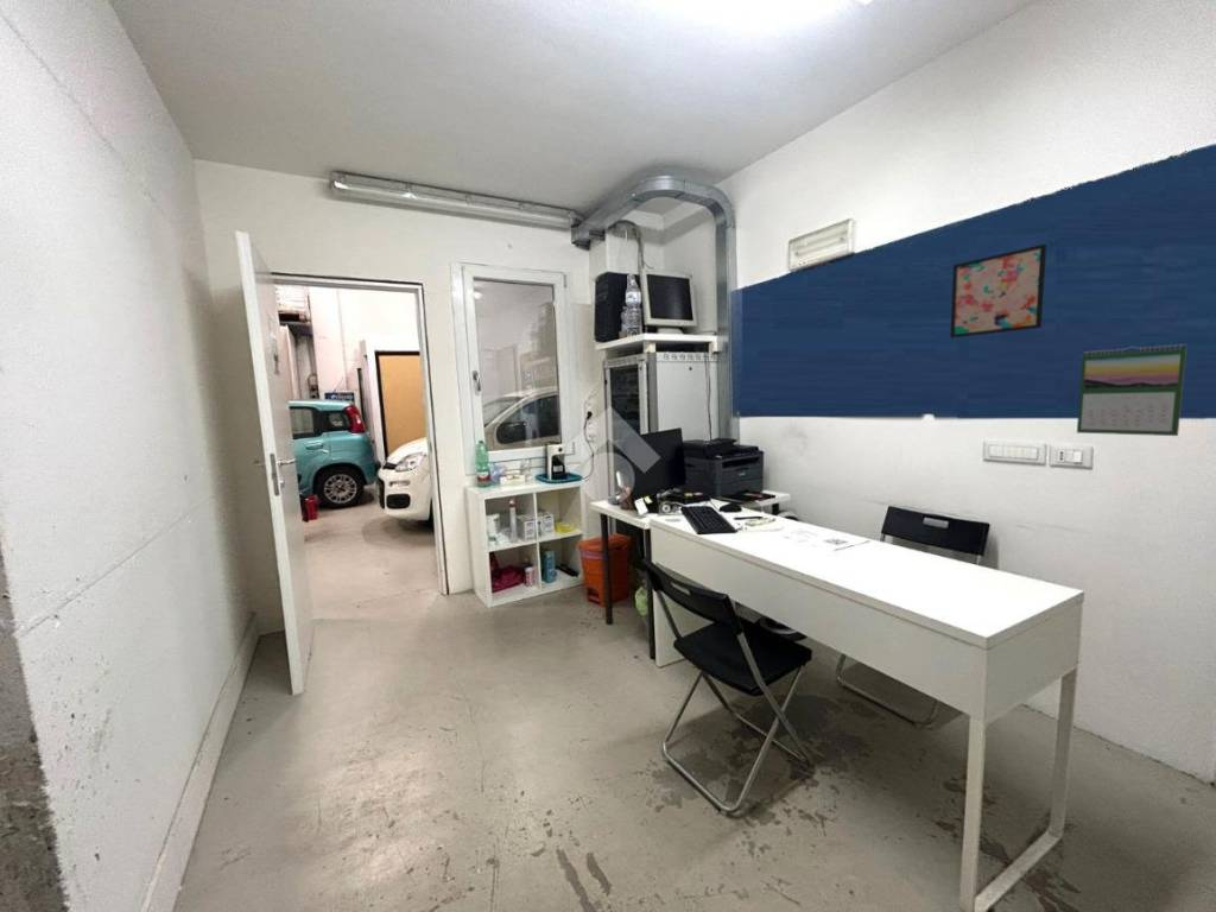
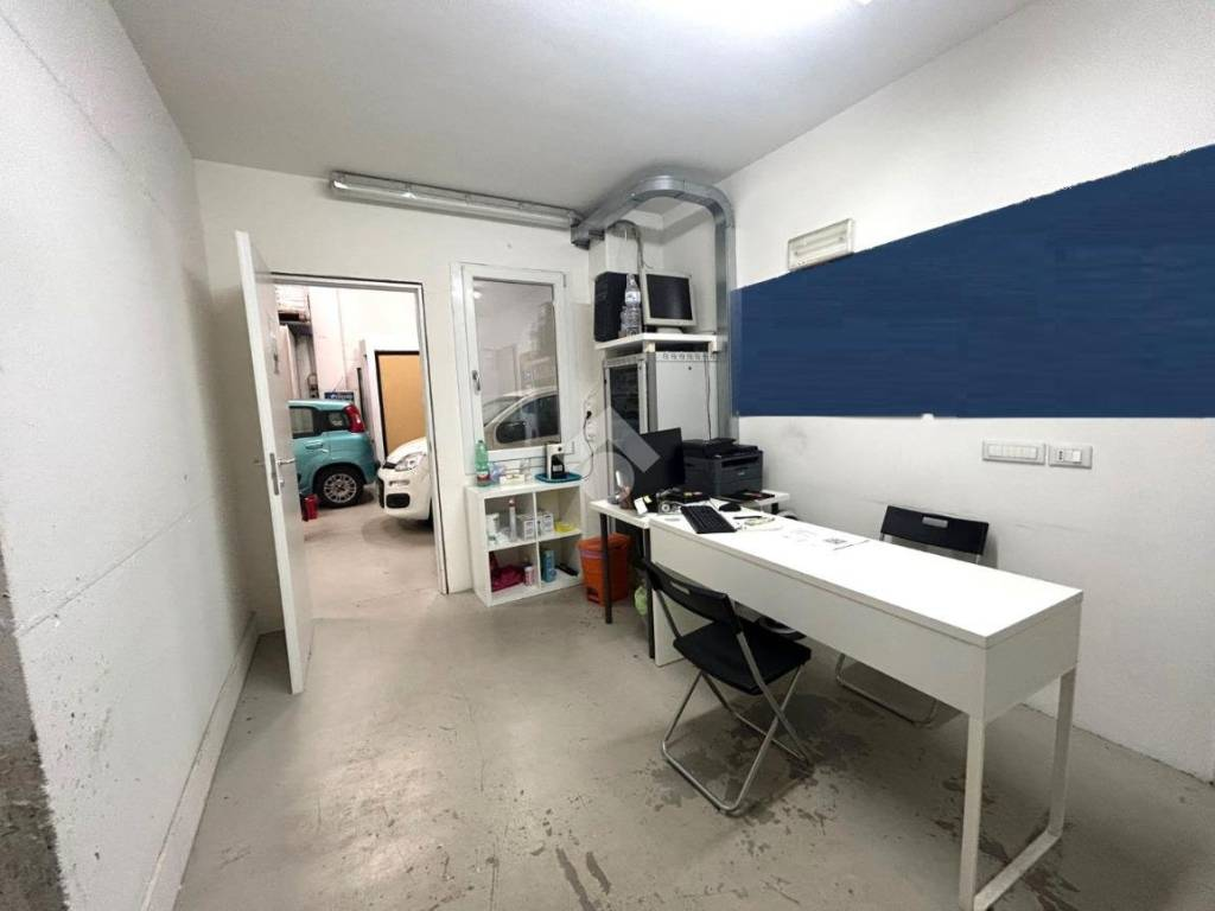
- wall art [949,243,1047,340]
- calendar [1076,343,1188,437]
